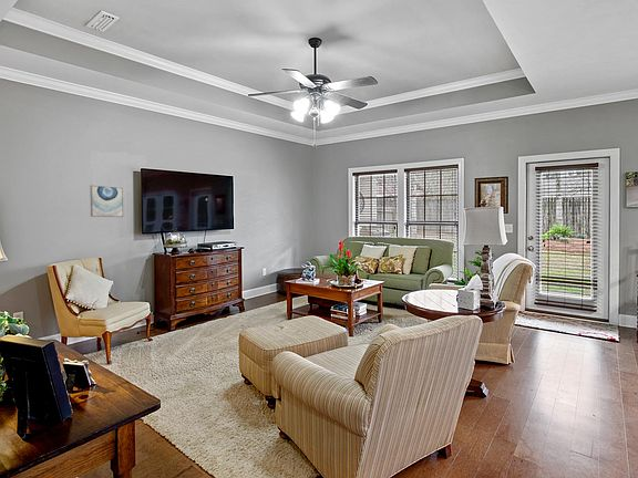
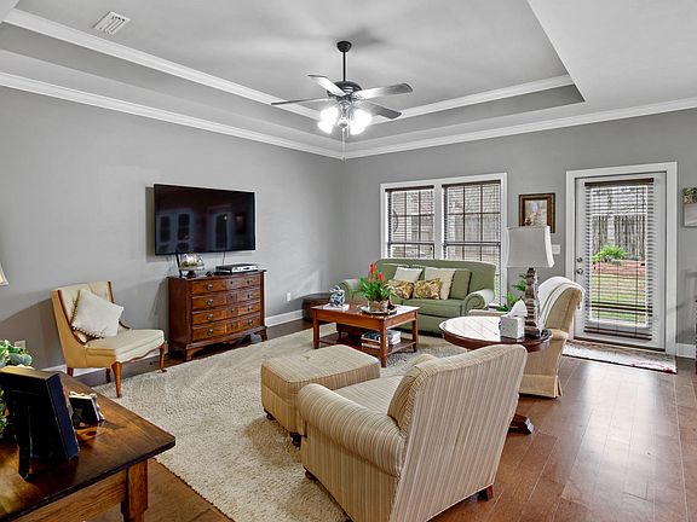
- wall art [89,184,124,218]
